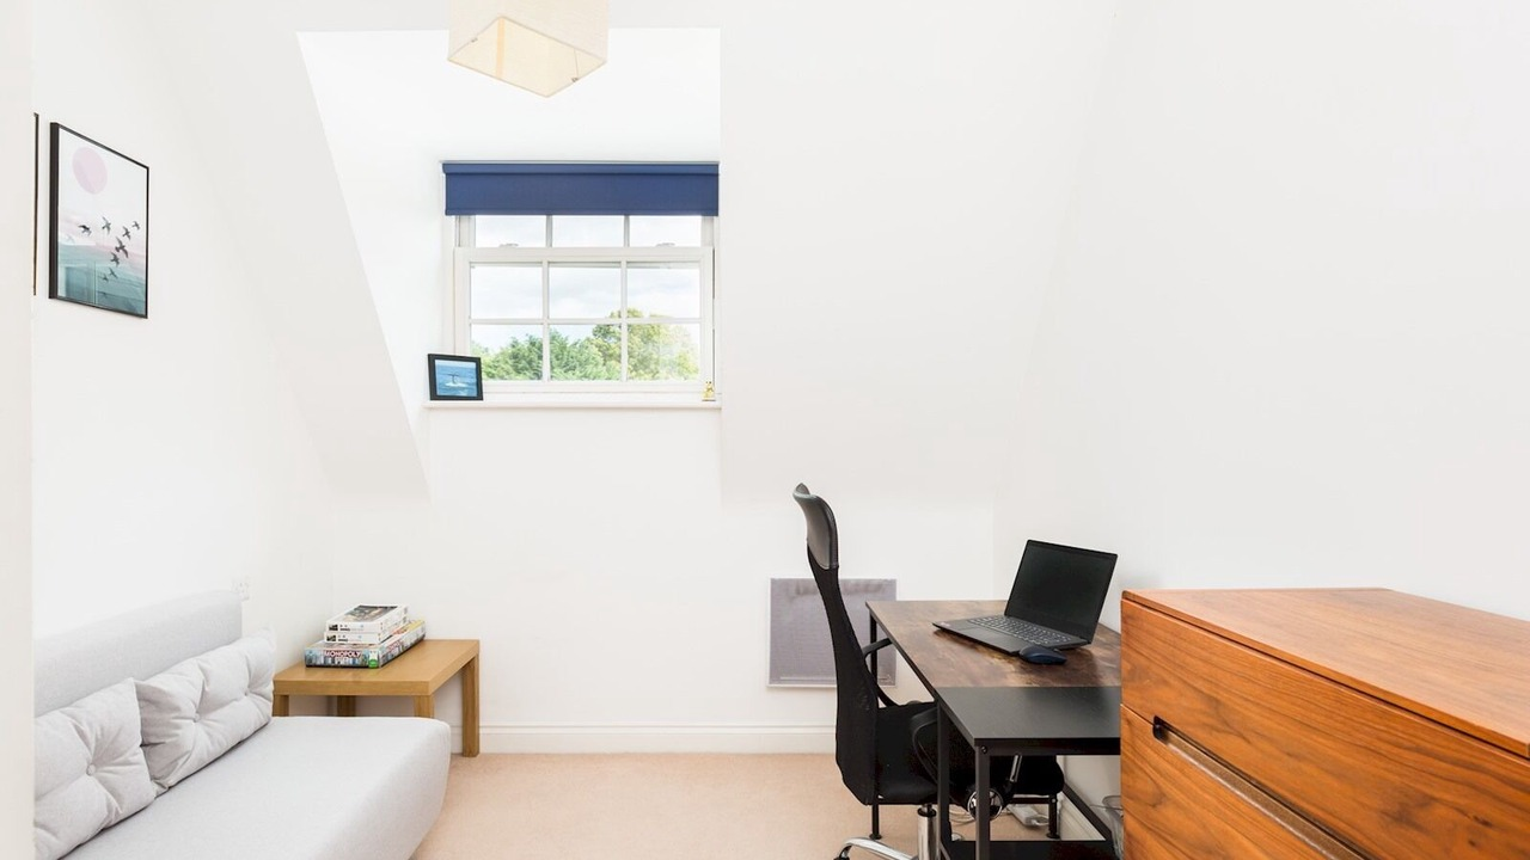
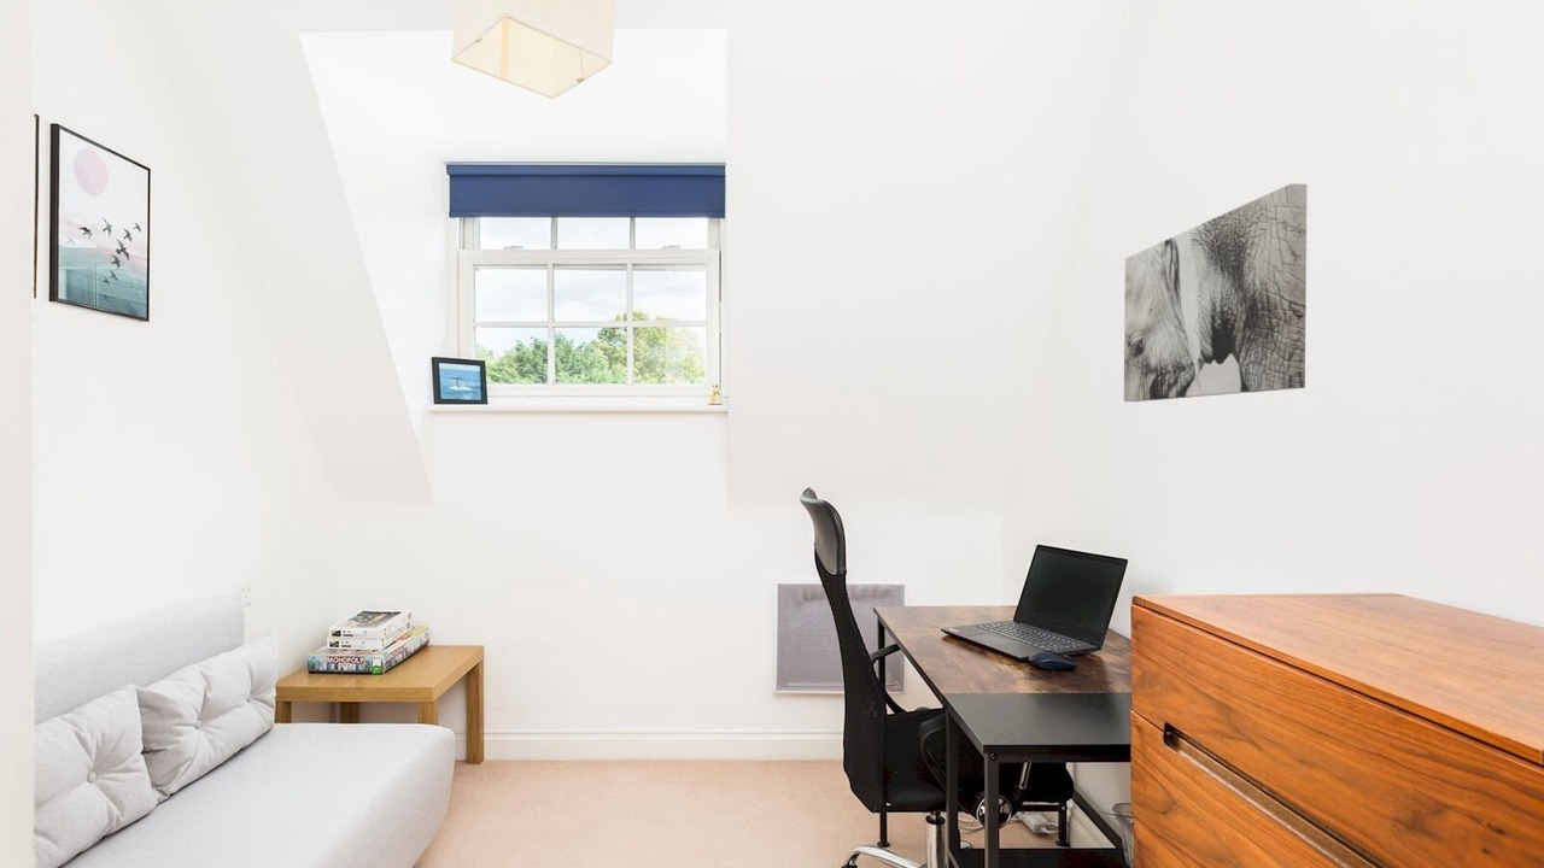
+ wall art [1123,182,1308,403]
